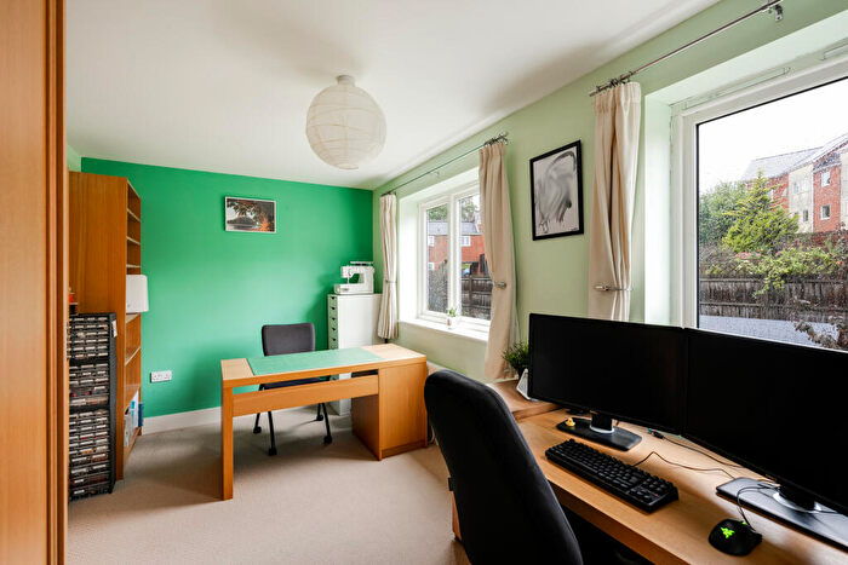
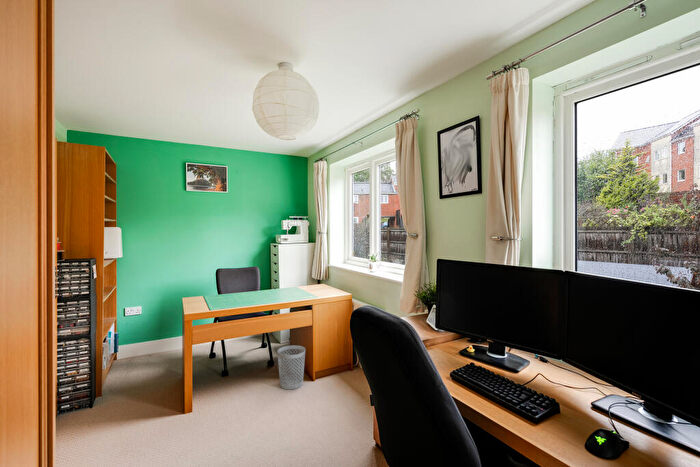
+ wastebasket [276,344,306,391]
